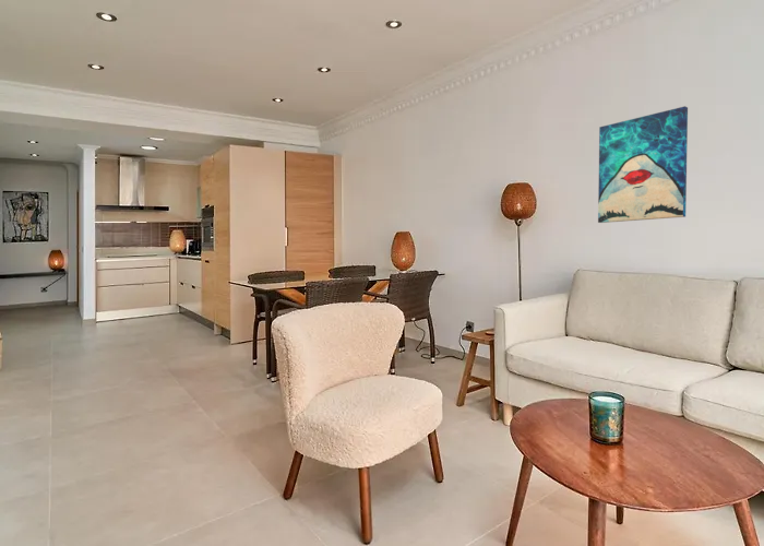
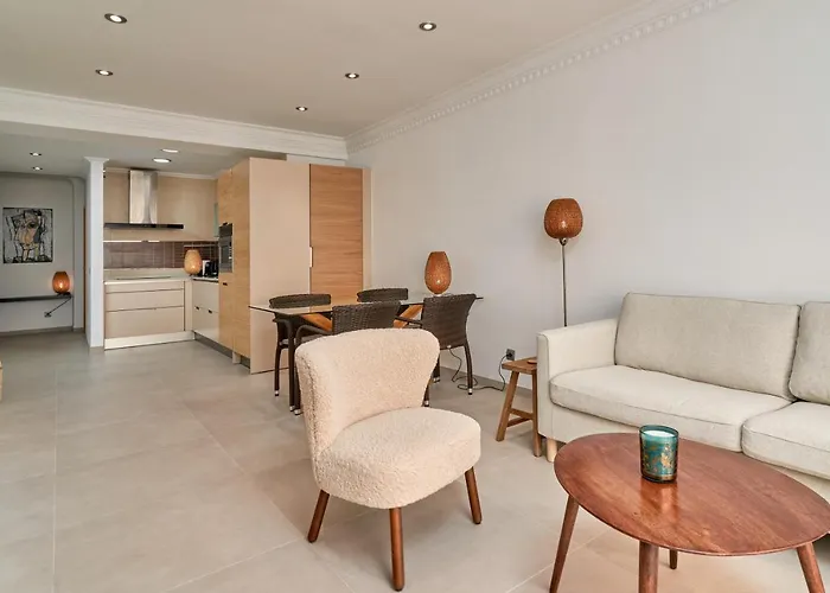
- wall art [597,105,689,224]
